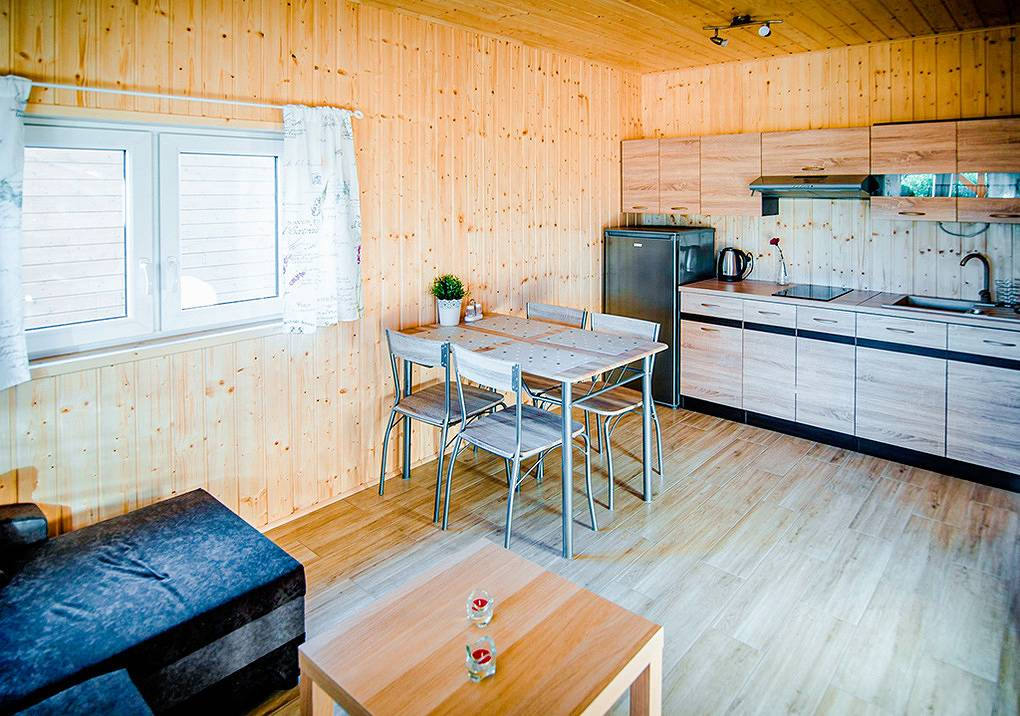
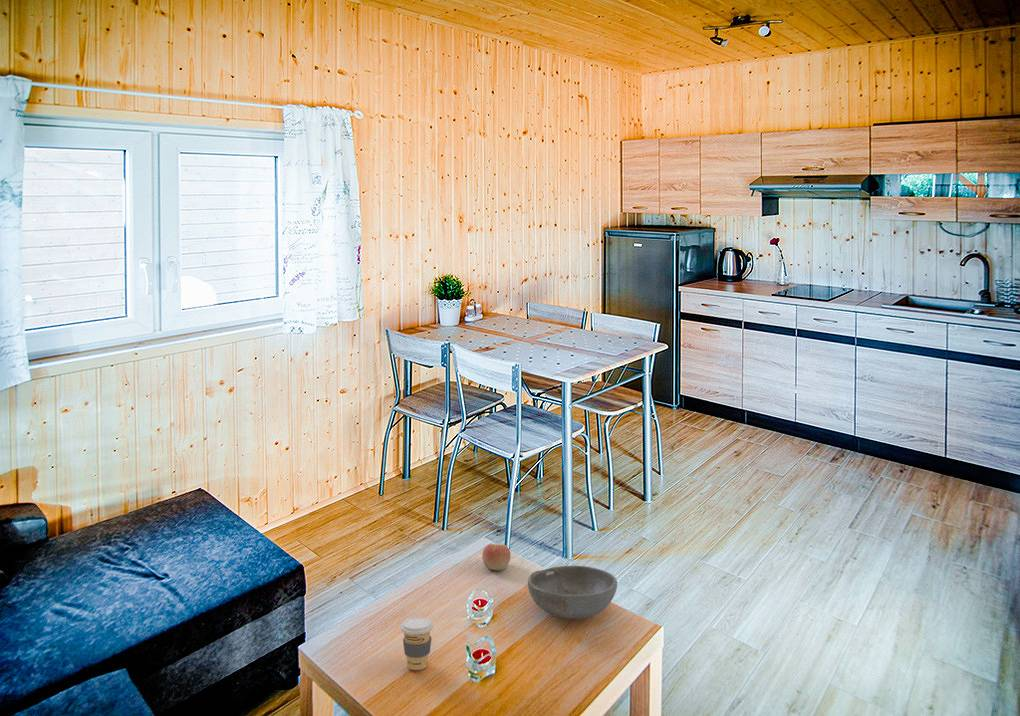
+ apple [481,543,512,571]
+ coffee cup [400,616,434,671]
+ bowl [527,565,618,619]
